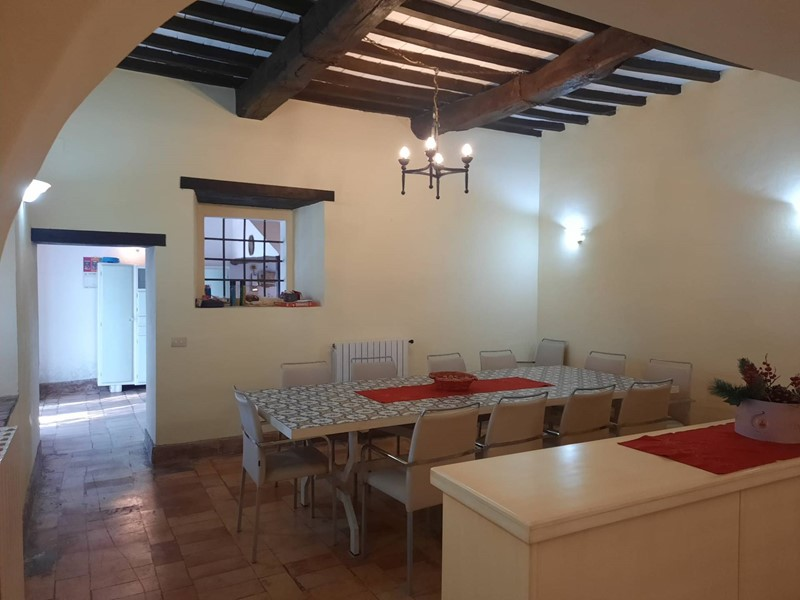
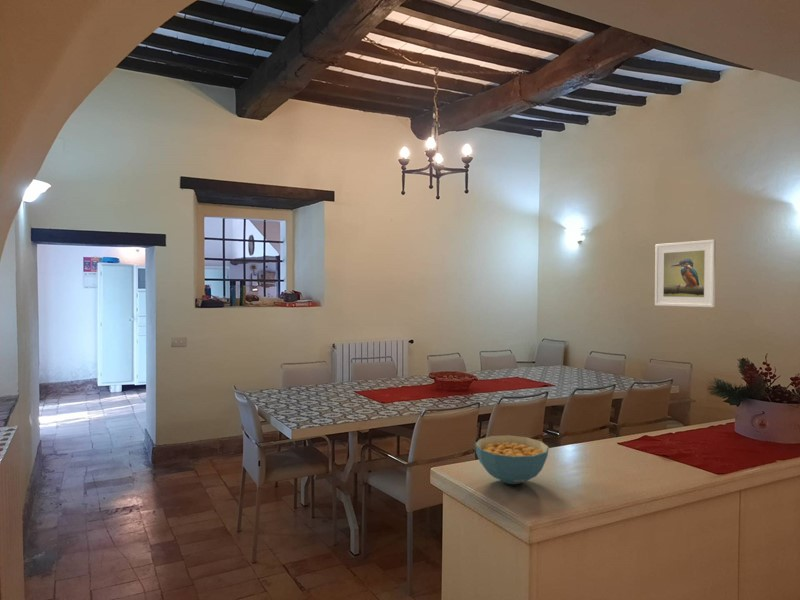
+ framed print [654,239,717,308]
+ cereal bowl [474,434,550,485]
